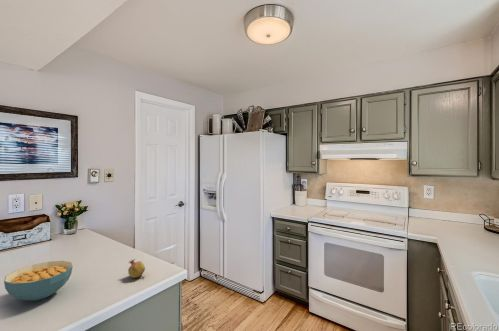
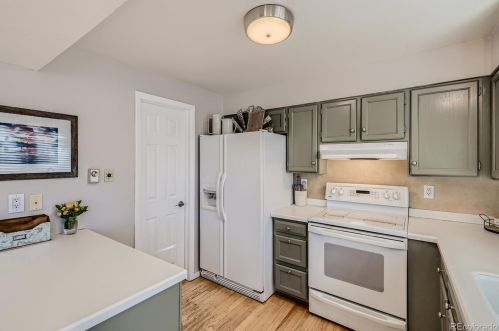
- cereal bowl [3,260,74,302]
- fruit [127,258,146,279]
